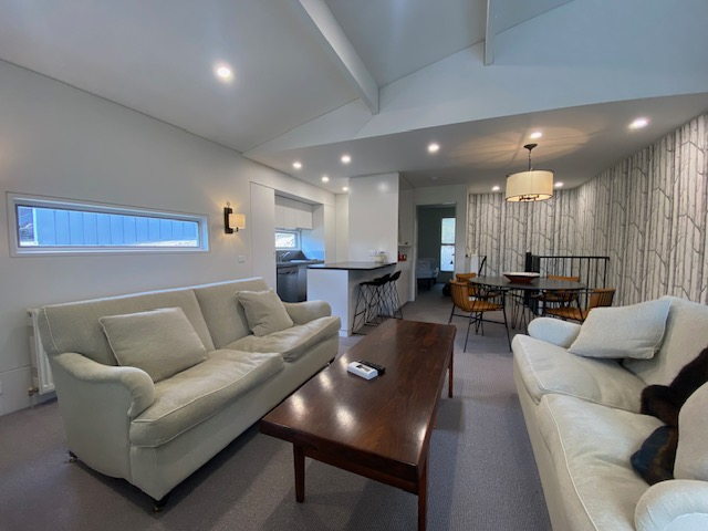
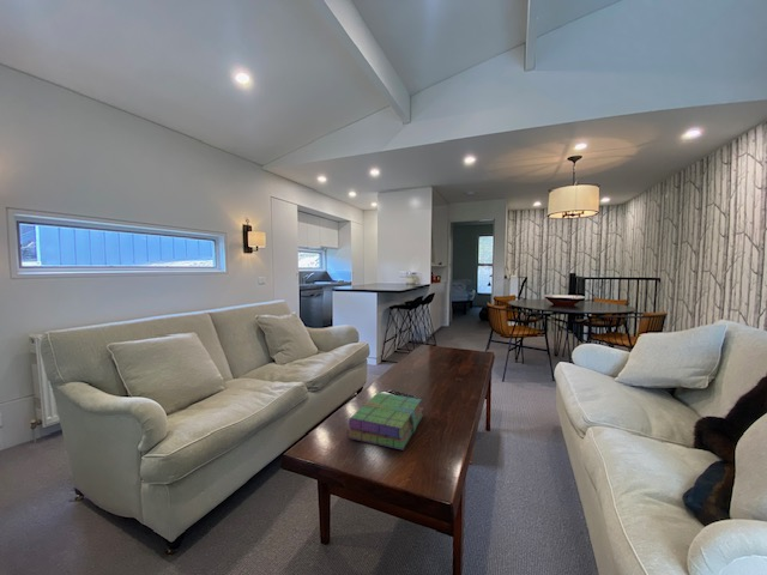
+ stack of books [345,392,424,452]
